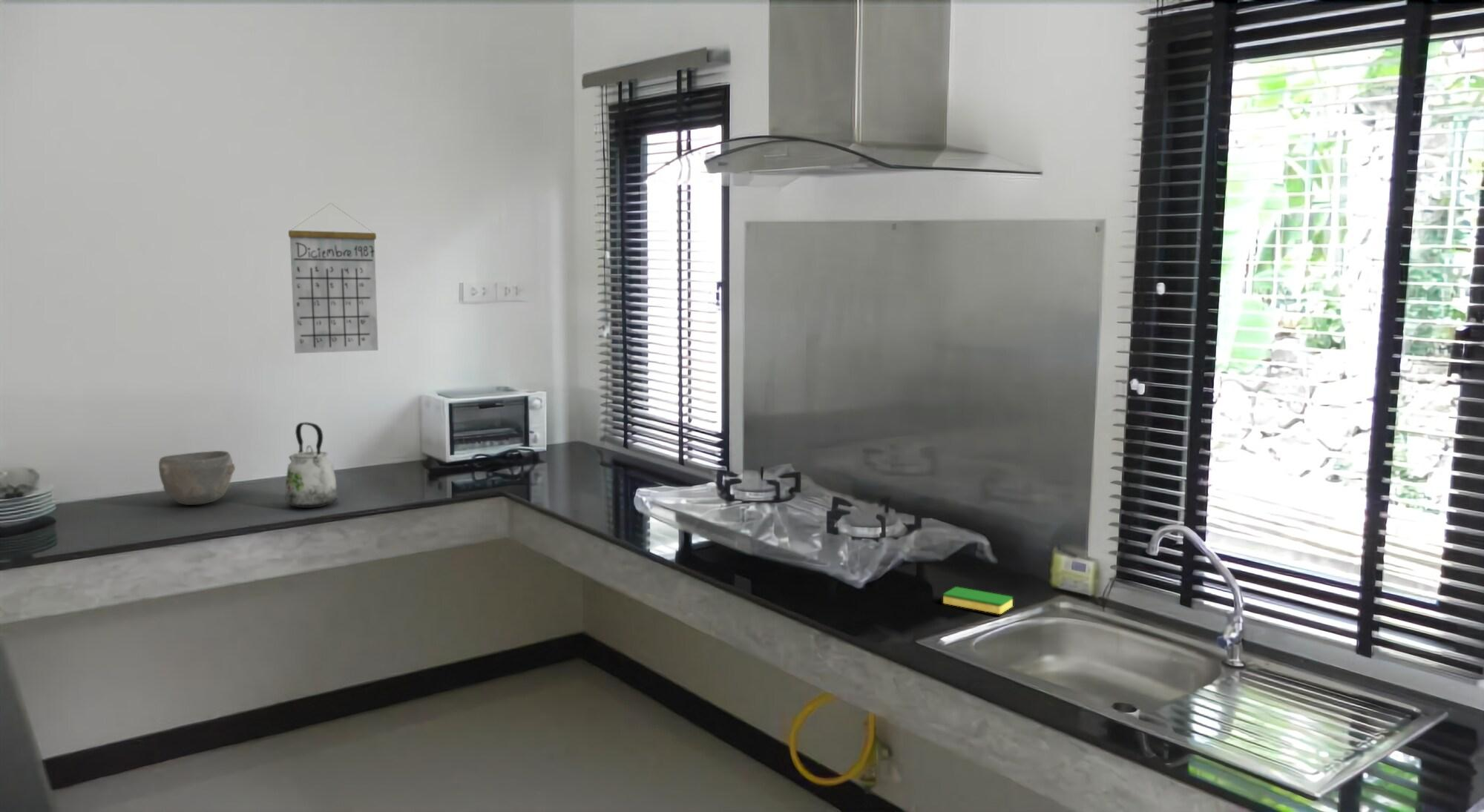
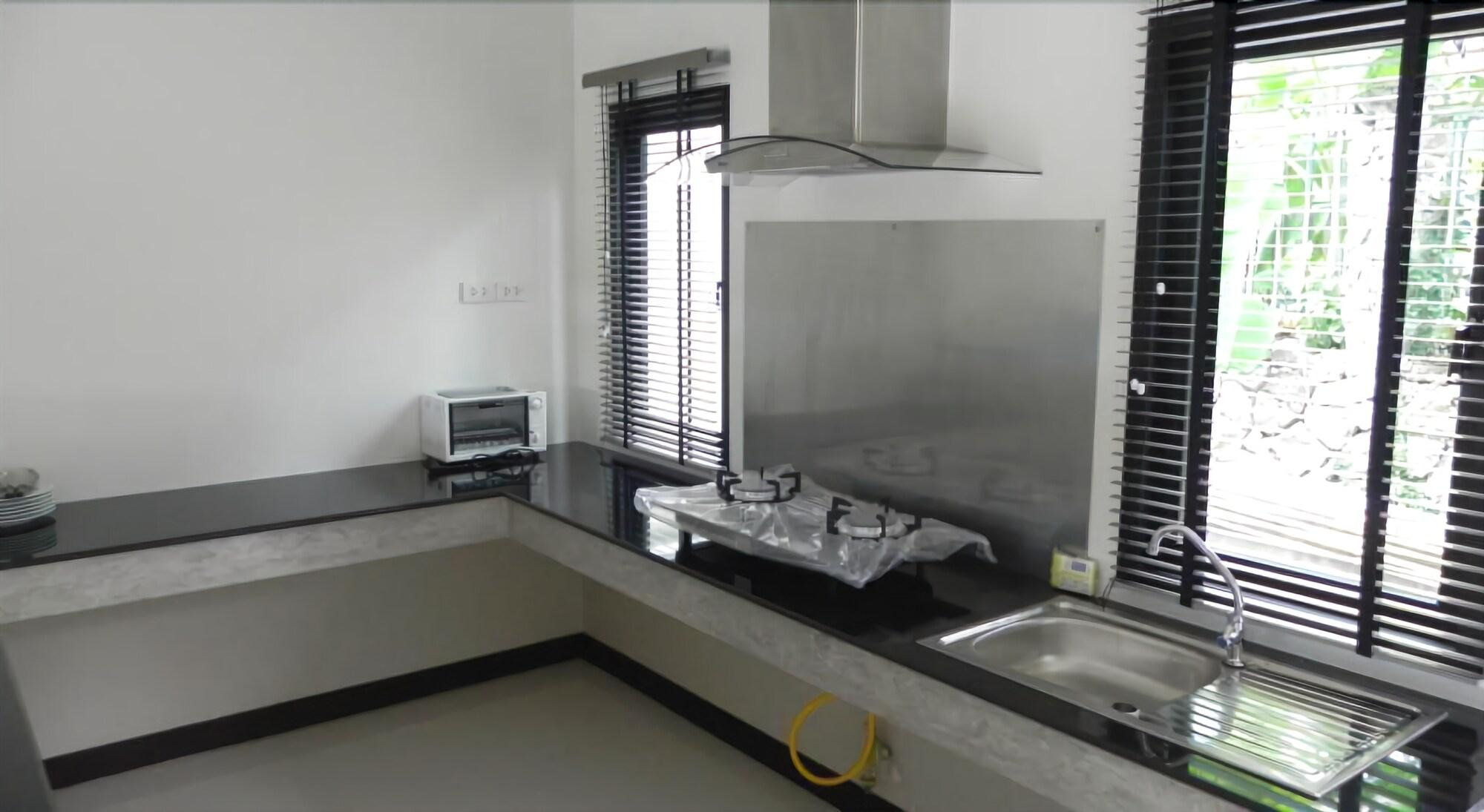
- calendar [288,202,379,354]
- kettle [284,421,338,509]
- bowl [158,450,236,506]
- dish sponge [942,586,1014,615]
